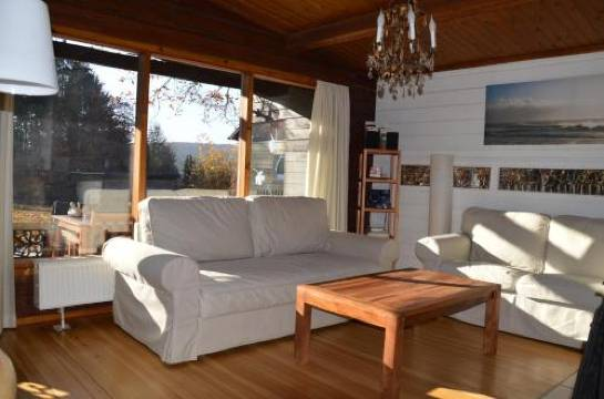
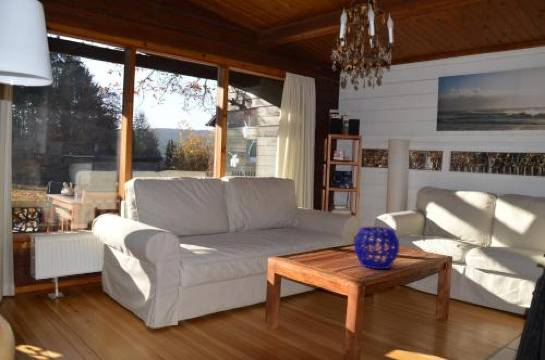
+ decorative bowl [353,226,400,270]
